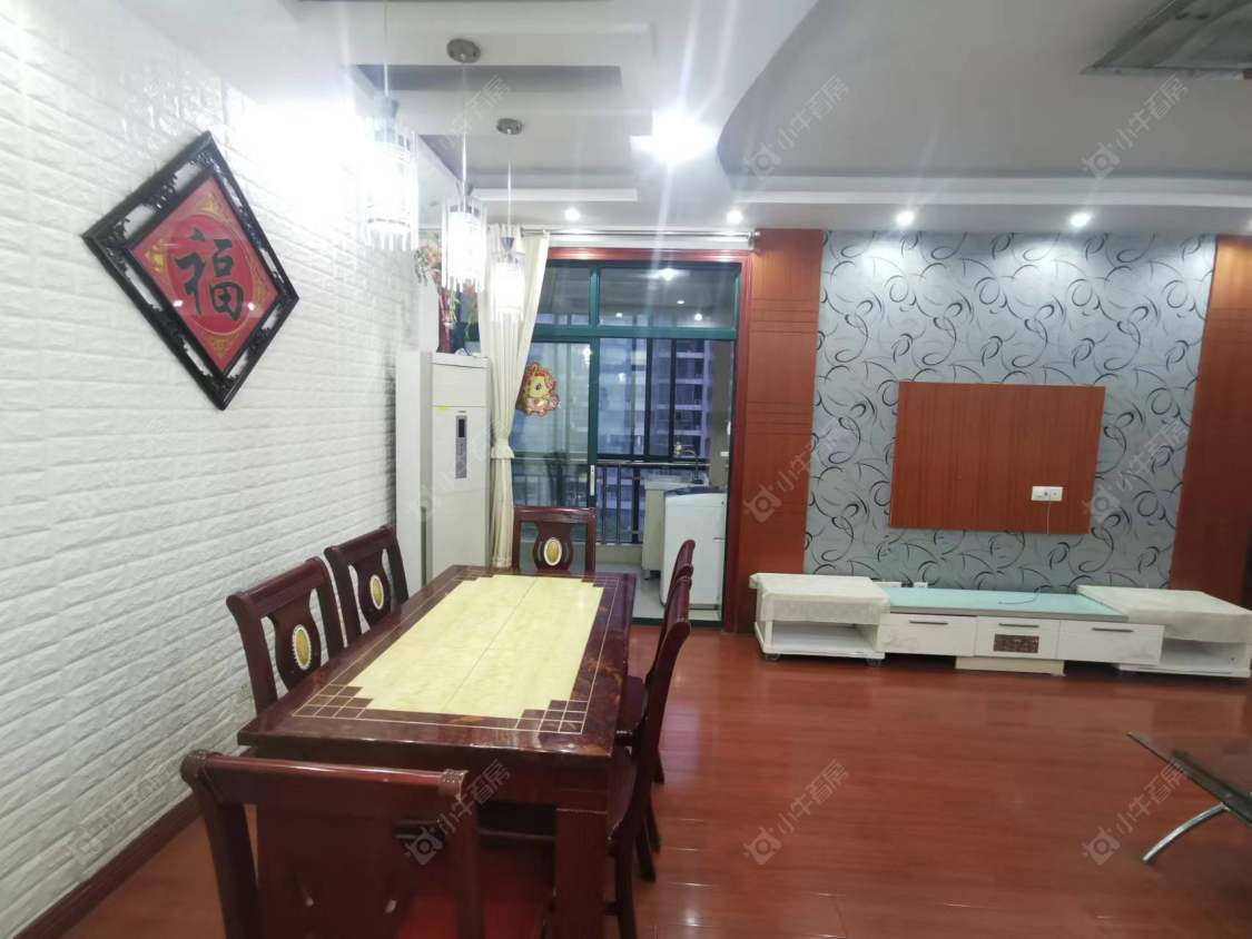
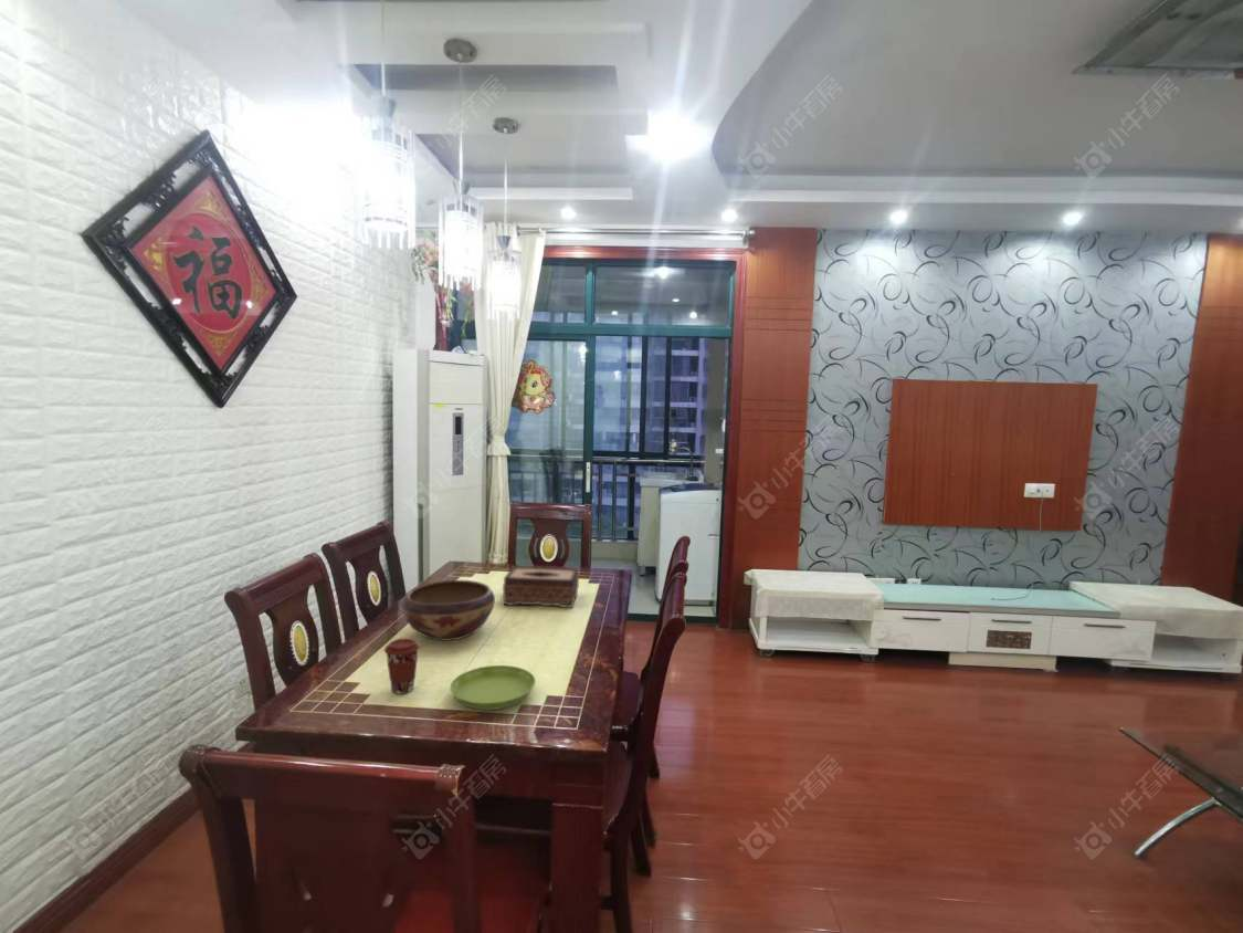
+ tissue box [502,565,580,609]
+ saucer [450,664,537,711]
+ coffee cup [383,637,421,695]
+ decorative bowl [400,579,496,641]
